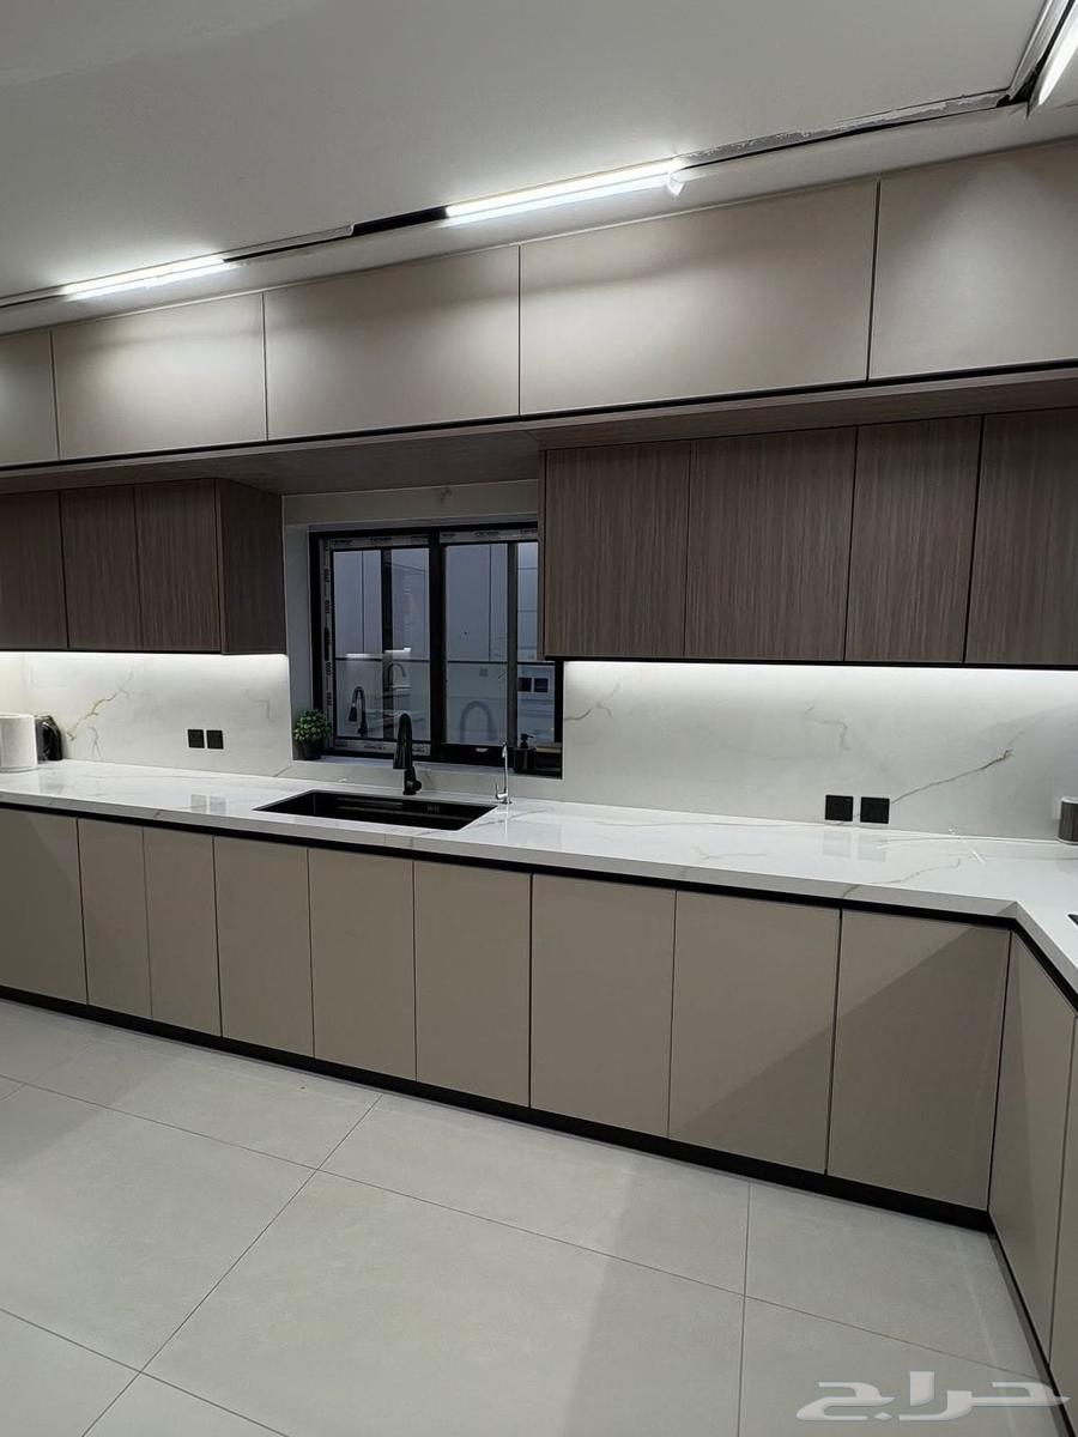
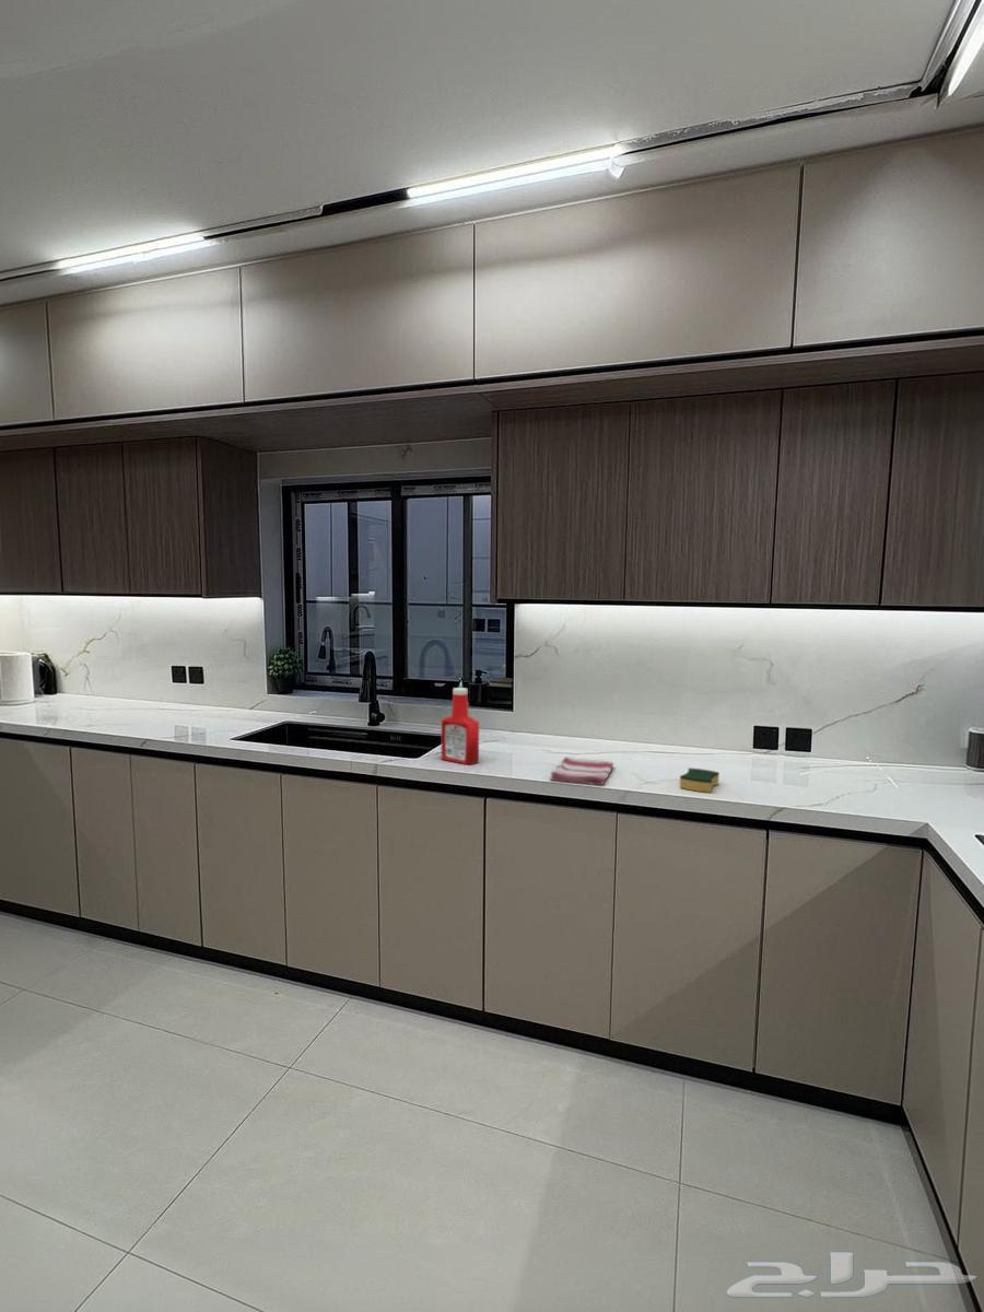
+ soap bottle [441,687,480,765]
+ dish towel [549,755,614,786]
+ sponge [679,766,721,794]
